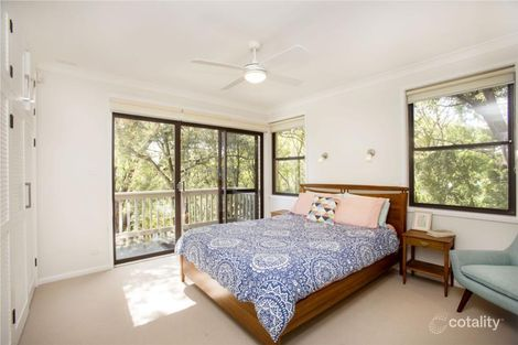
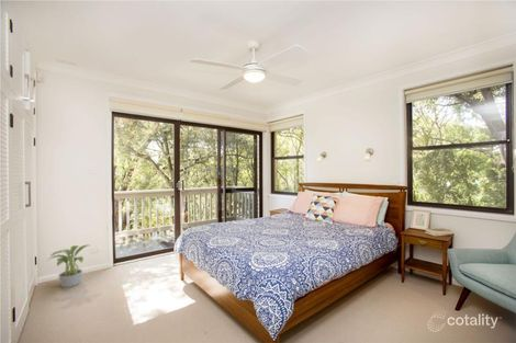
+ potted plant [46,243,89,288]
